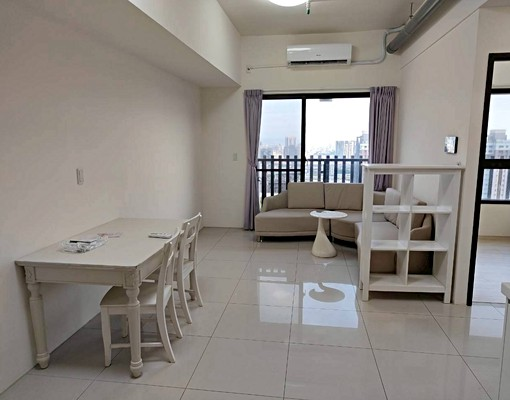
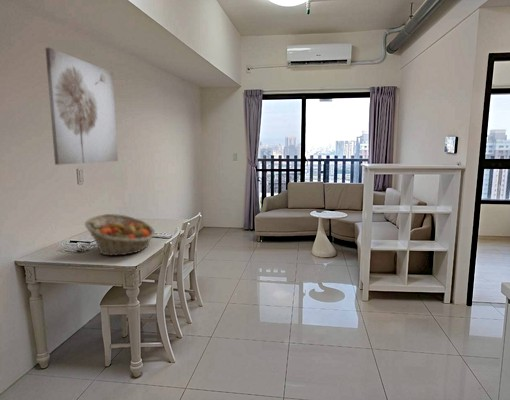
+ wall art [45,47,119,166]
+ fruit basket [84,213,156,257]
